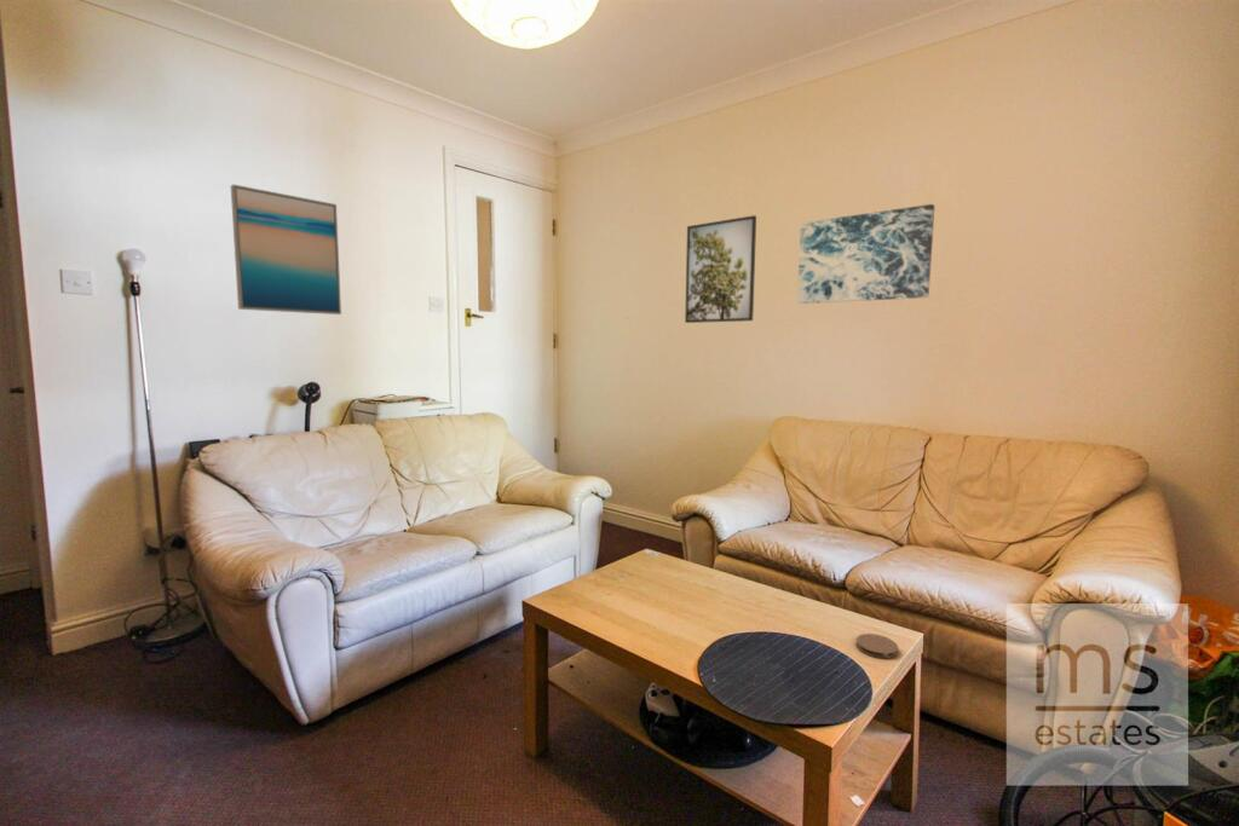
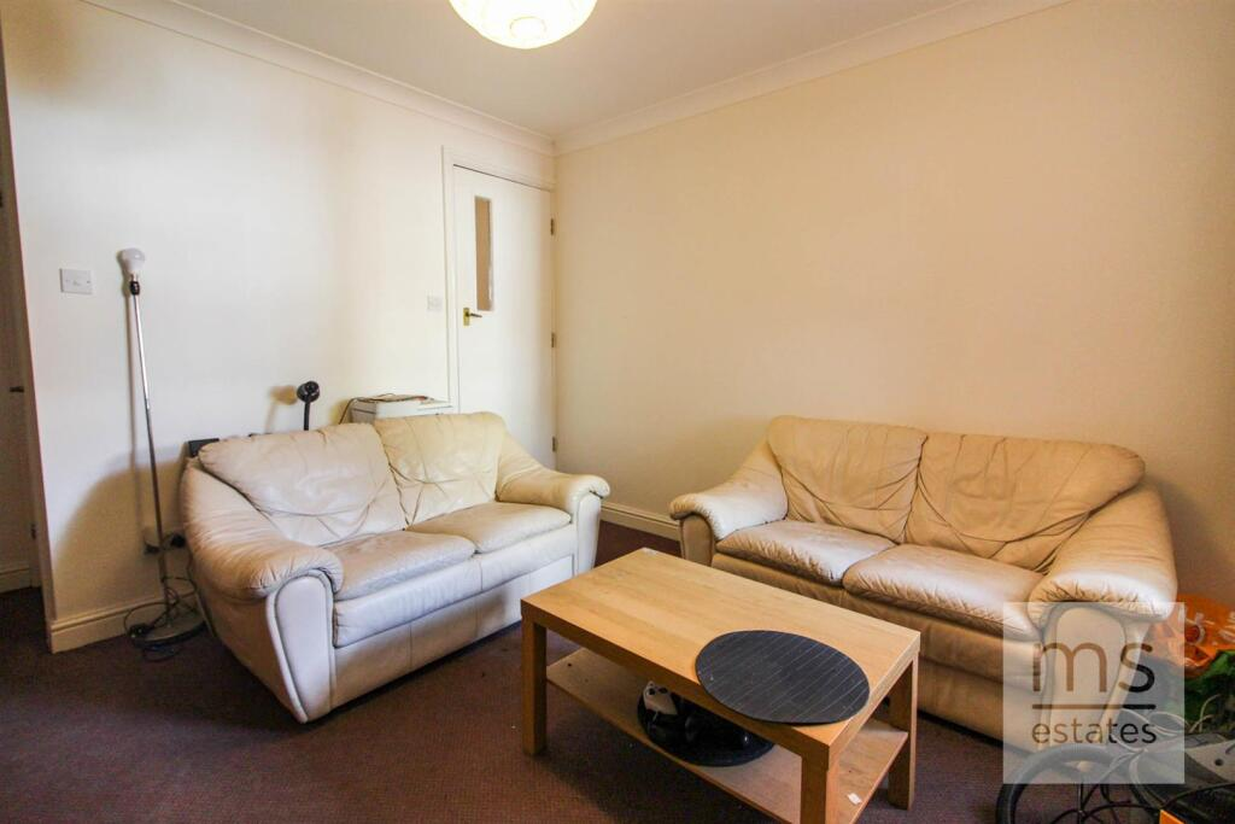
- wall art [796,203,935,305]
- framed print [684,214,757,324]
- coaster [855,633,899,659]
- wall art [230,184,342,316]
